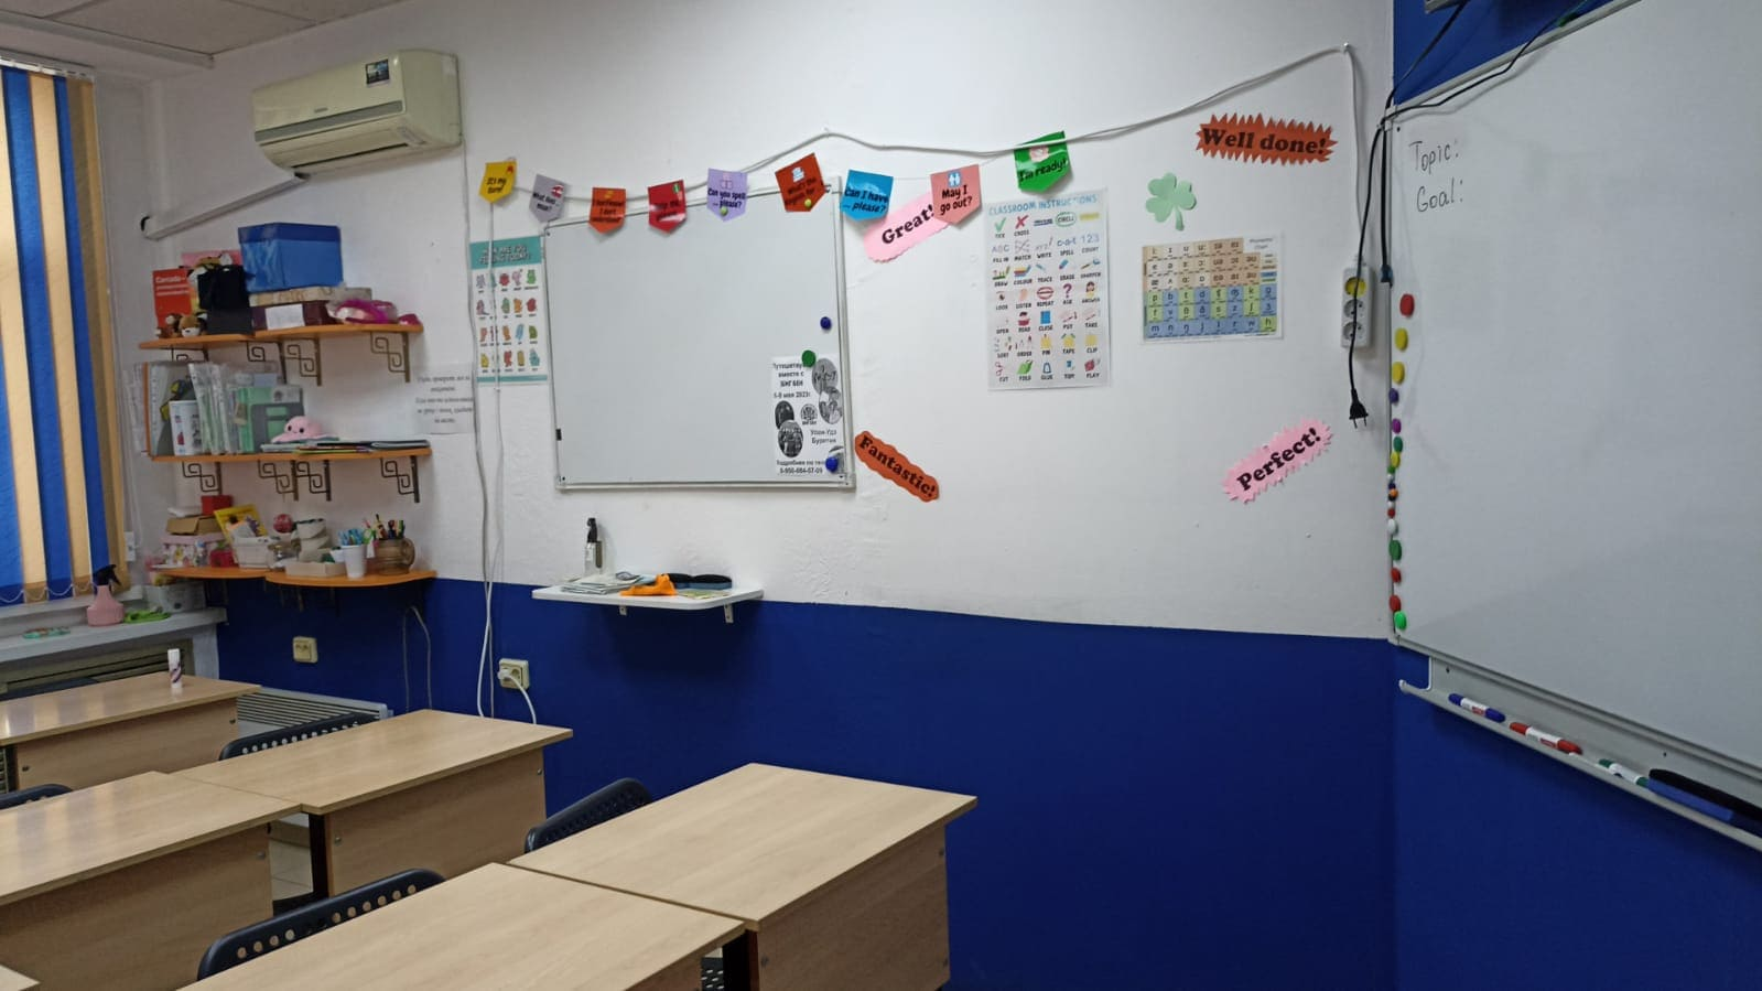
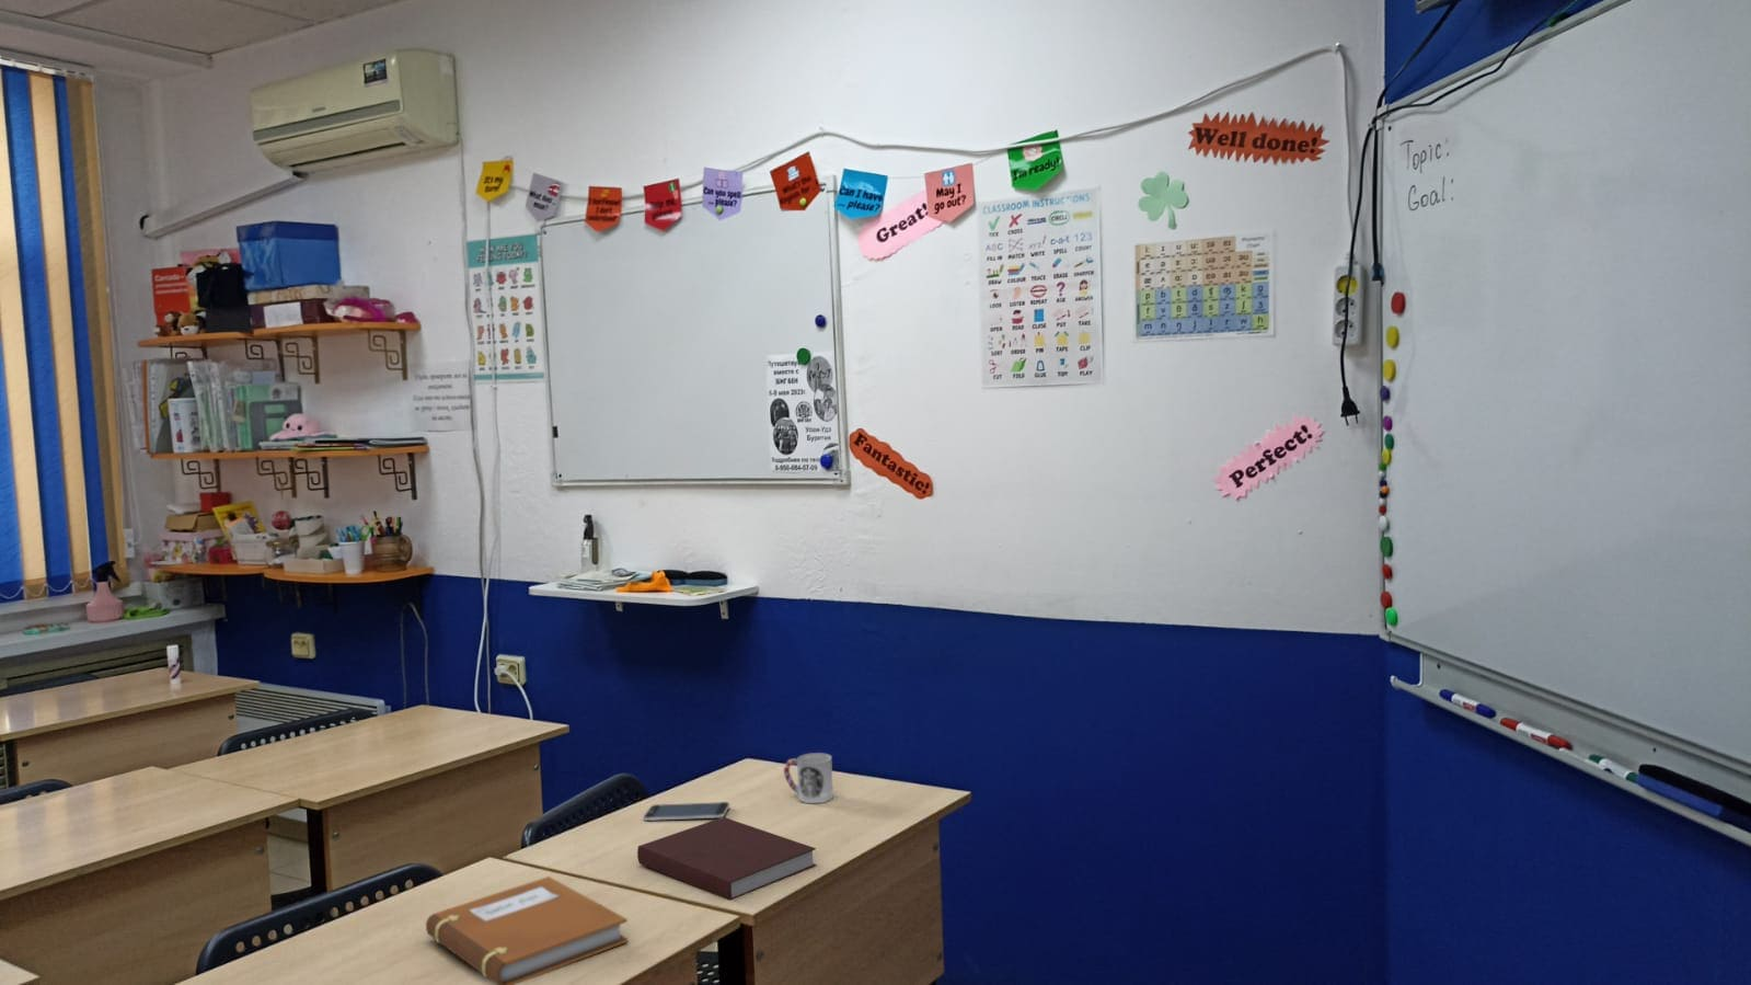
+ smartphone [643,801,730,821]
+ notebook [425,876,630,985]
+ cup [783,752,835,805]
+ notebook [636,817,818,901]
